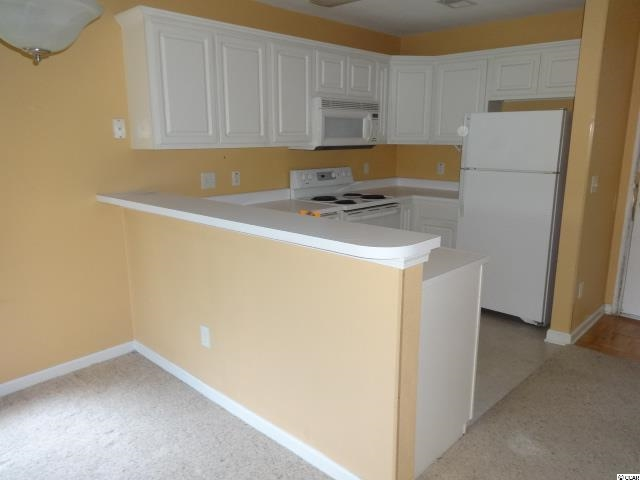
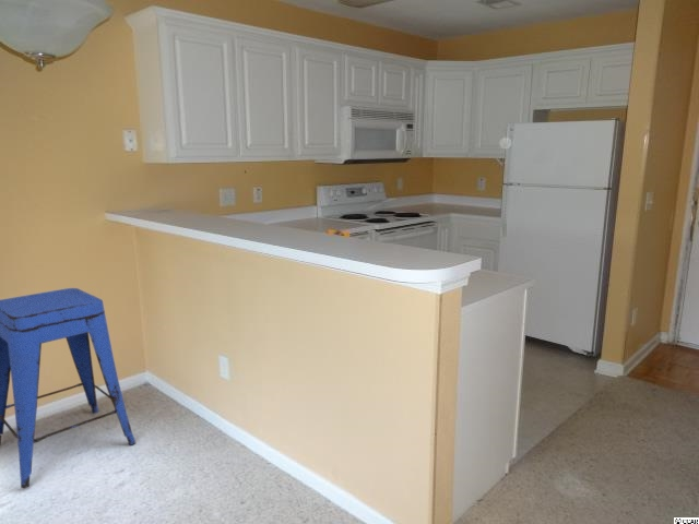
+ bar stool [0,287,137,489]
